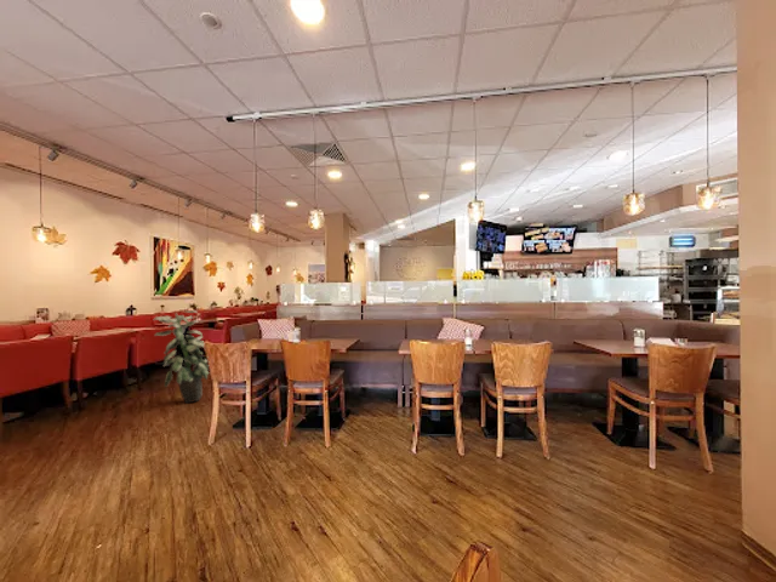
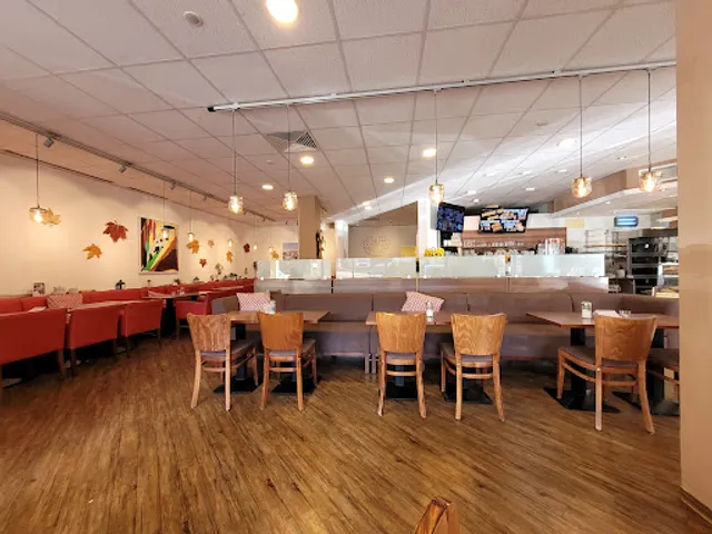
- indoor plant [152,309,210,405]
